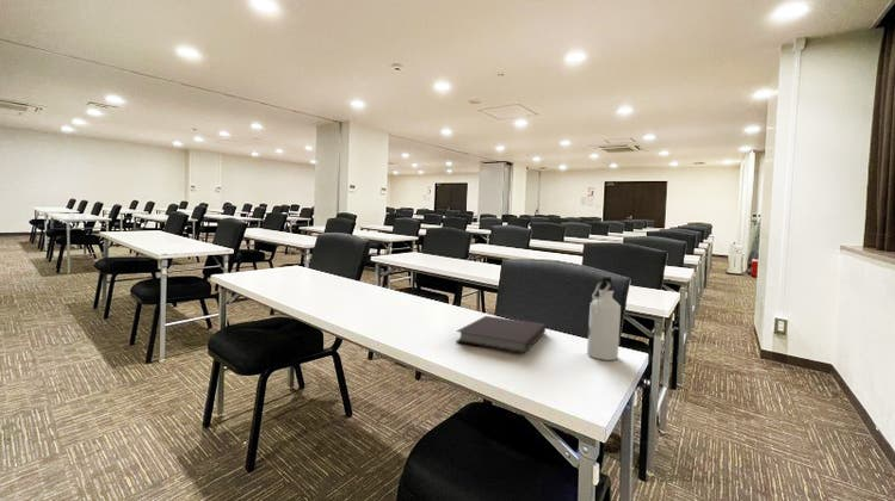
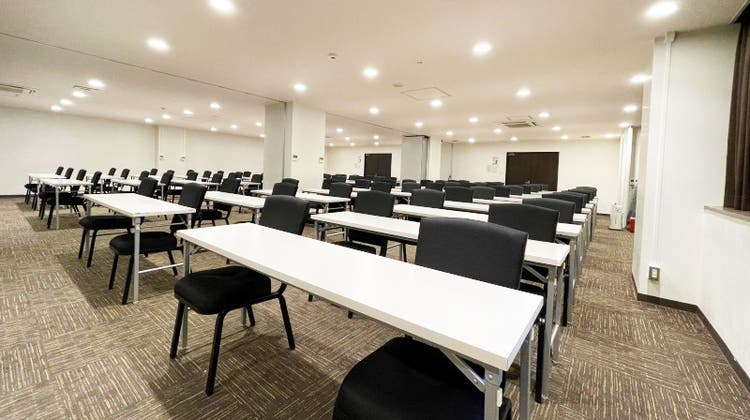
- notebook [455,315,547,354]
- water bottle [586,276,622,361]
